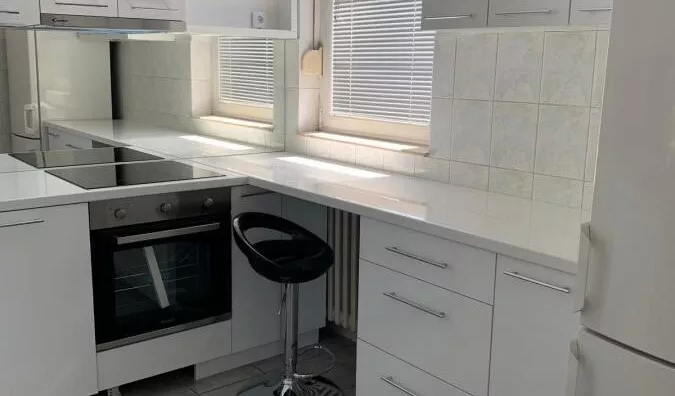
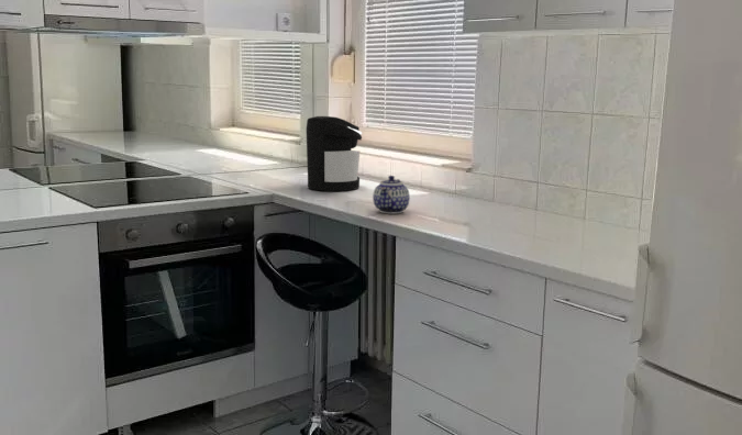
+ teapot [372,175,411,214]
+ coffee maker [306,115,363,192]
